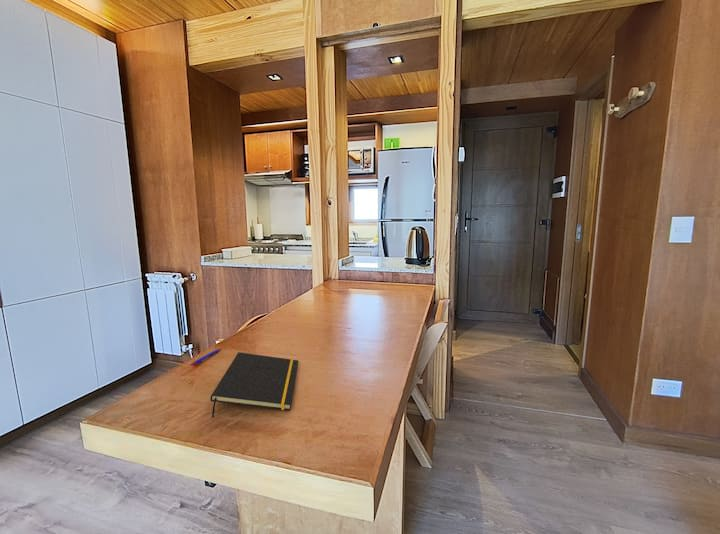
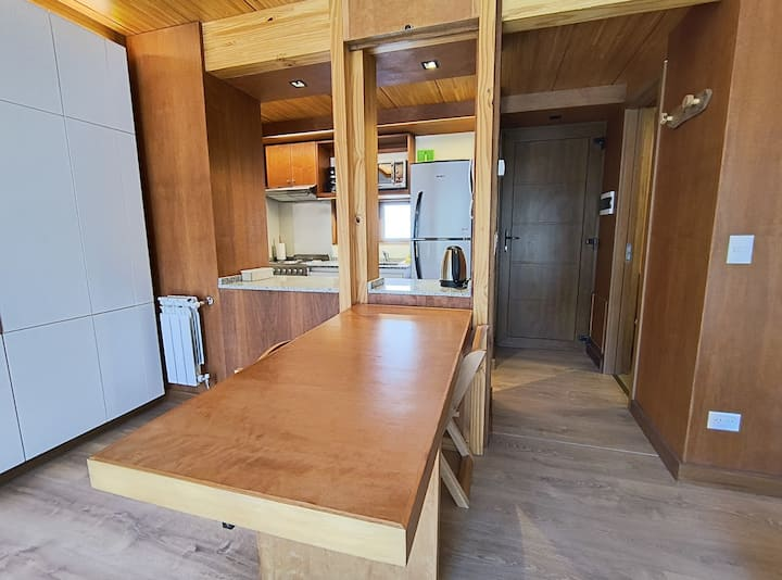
- notepad [209,351,299,418]
- pen [189,347,222,367]
